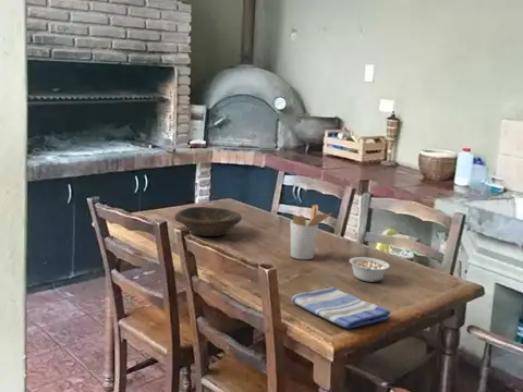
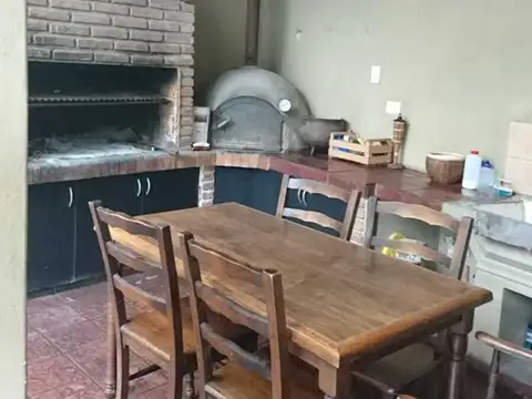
- utensil holder [290,204,333,260]
- dish towel [291,286,391,329]
- legume [349,256,390,283]
- wooden bowl [173,206,243,237]
